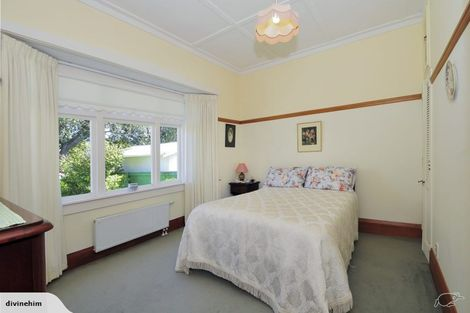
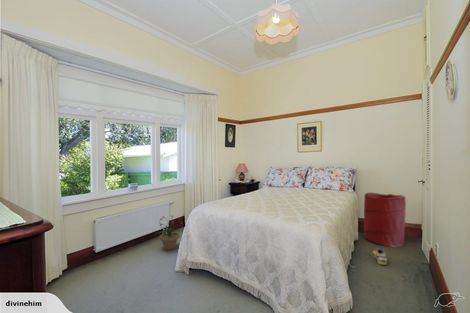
+ laundry hamper [363,192,407,248]
+ potted plant [154,215,183,251]
+ shoe [370,247,388,266]
